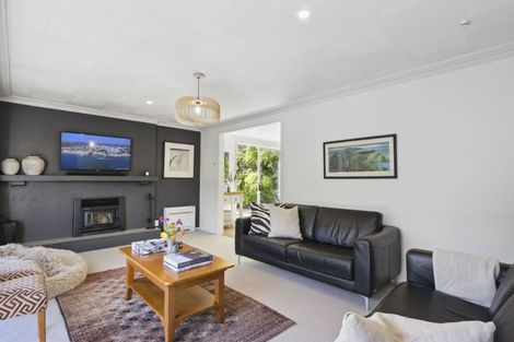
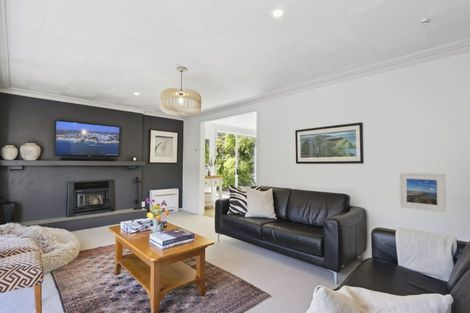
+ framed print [398,172,447,213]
